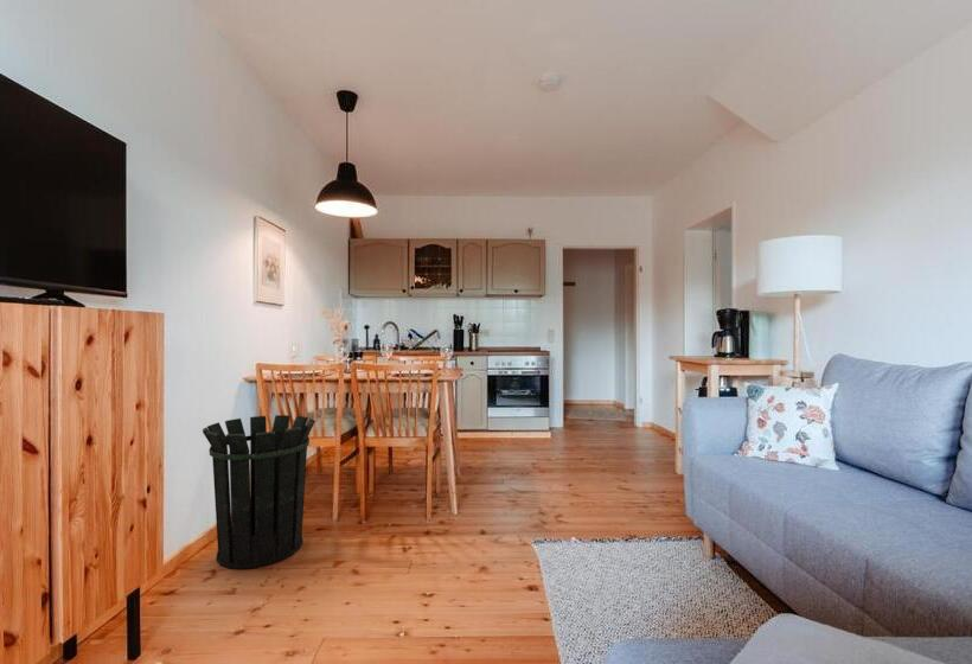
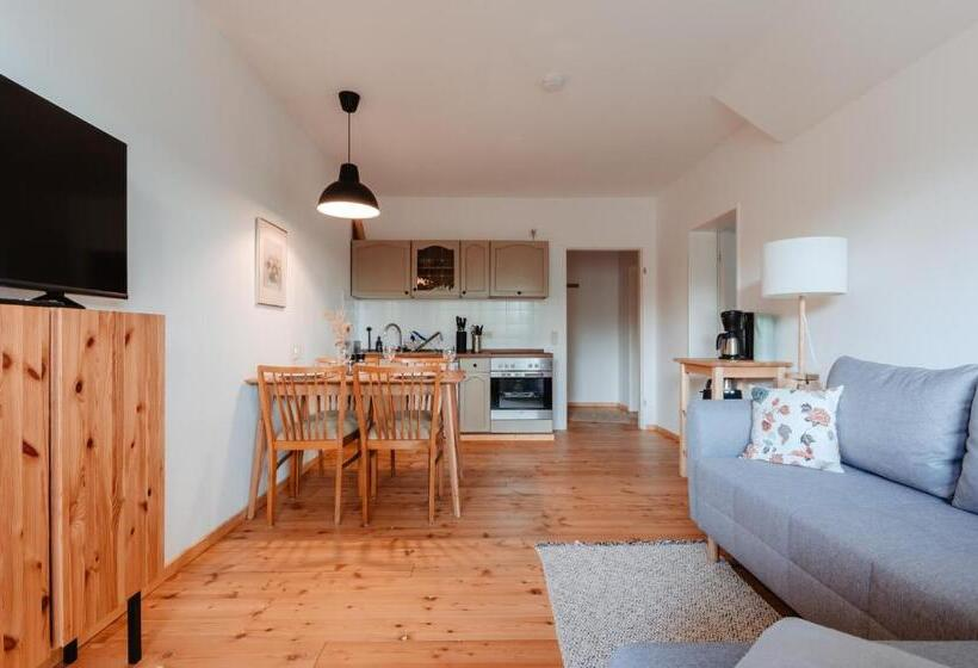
- waste bin [202,414,316,570]
